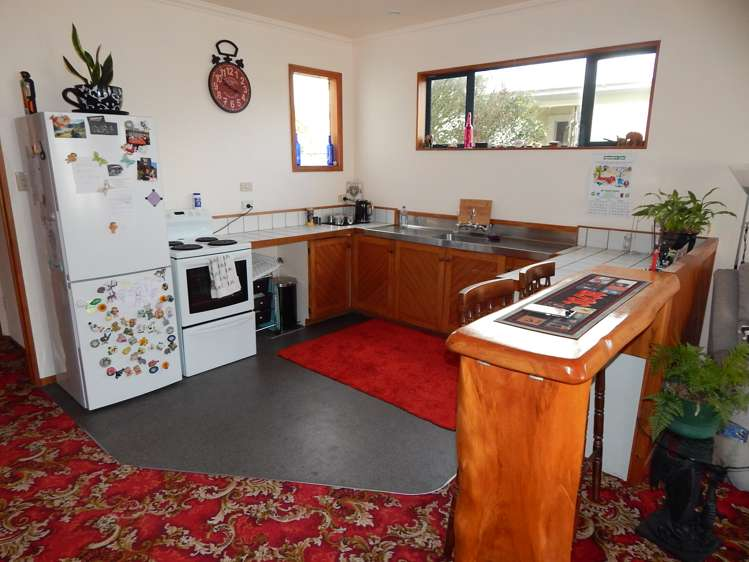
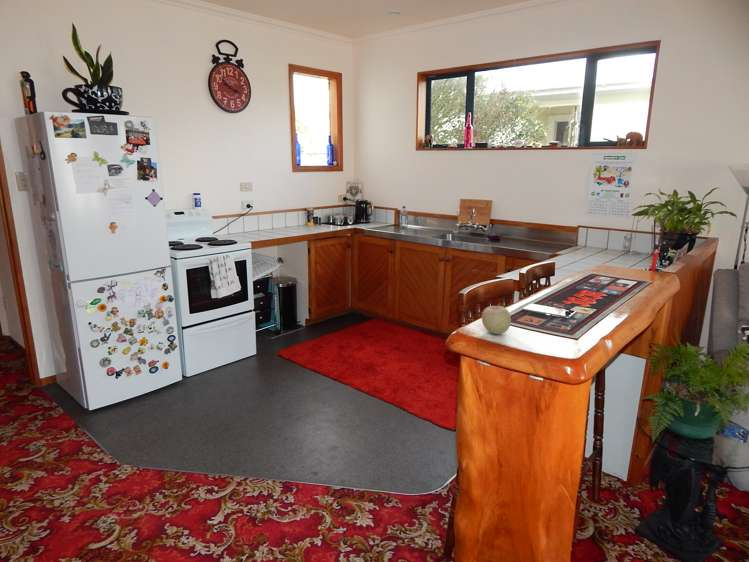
+ fruit [481,302,512,335]
